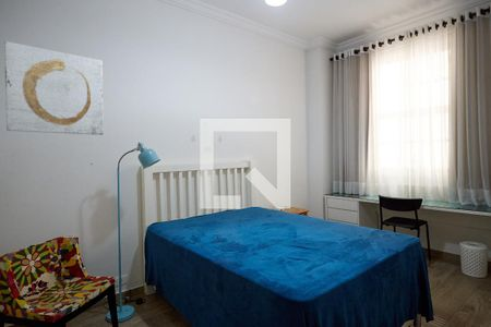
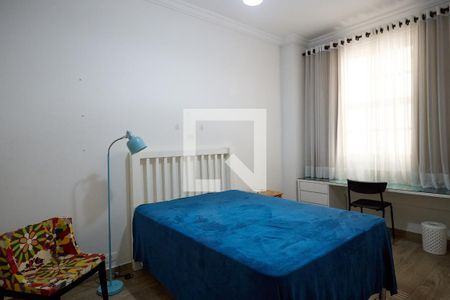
- wall art [3,40,105,136]
